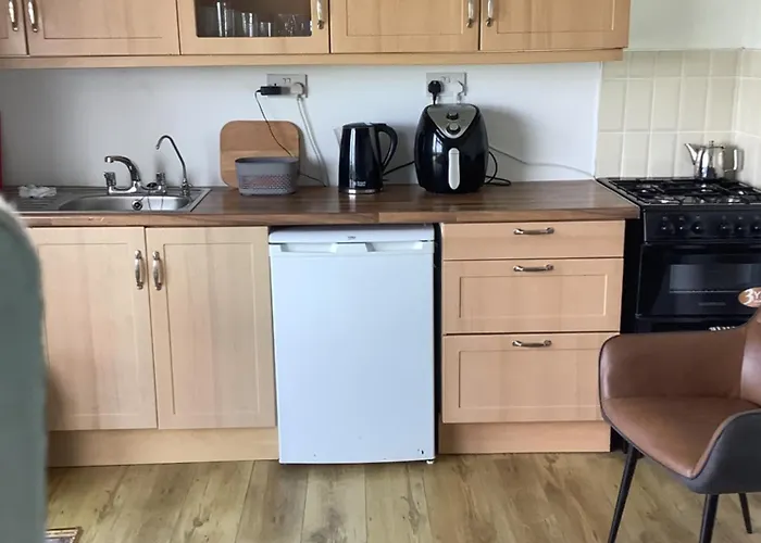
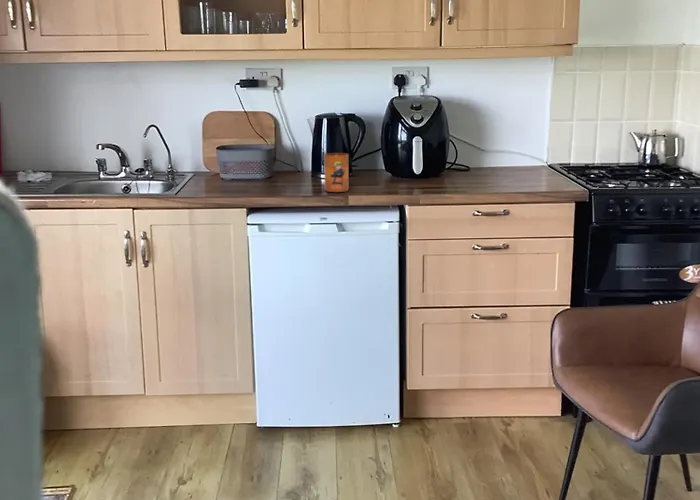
+ mug [323,152,349,193]
